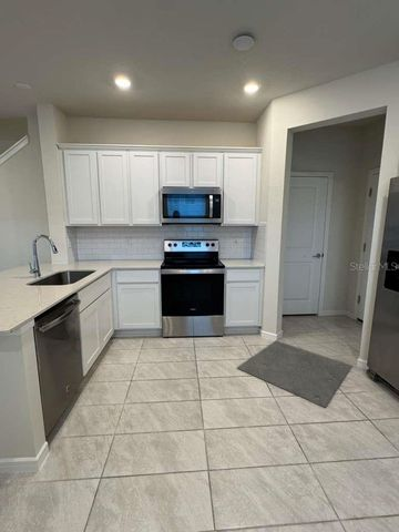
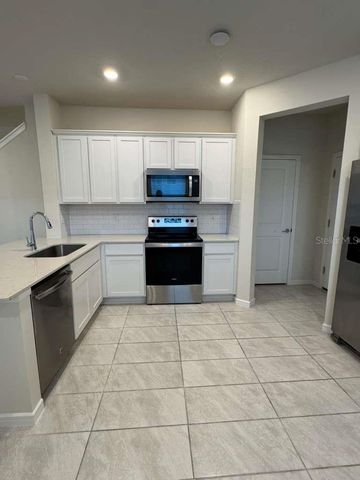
- door mat [236,339,354,409]
